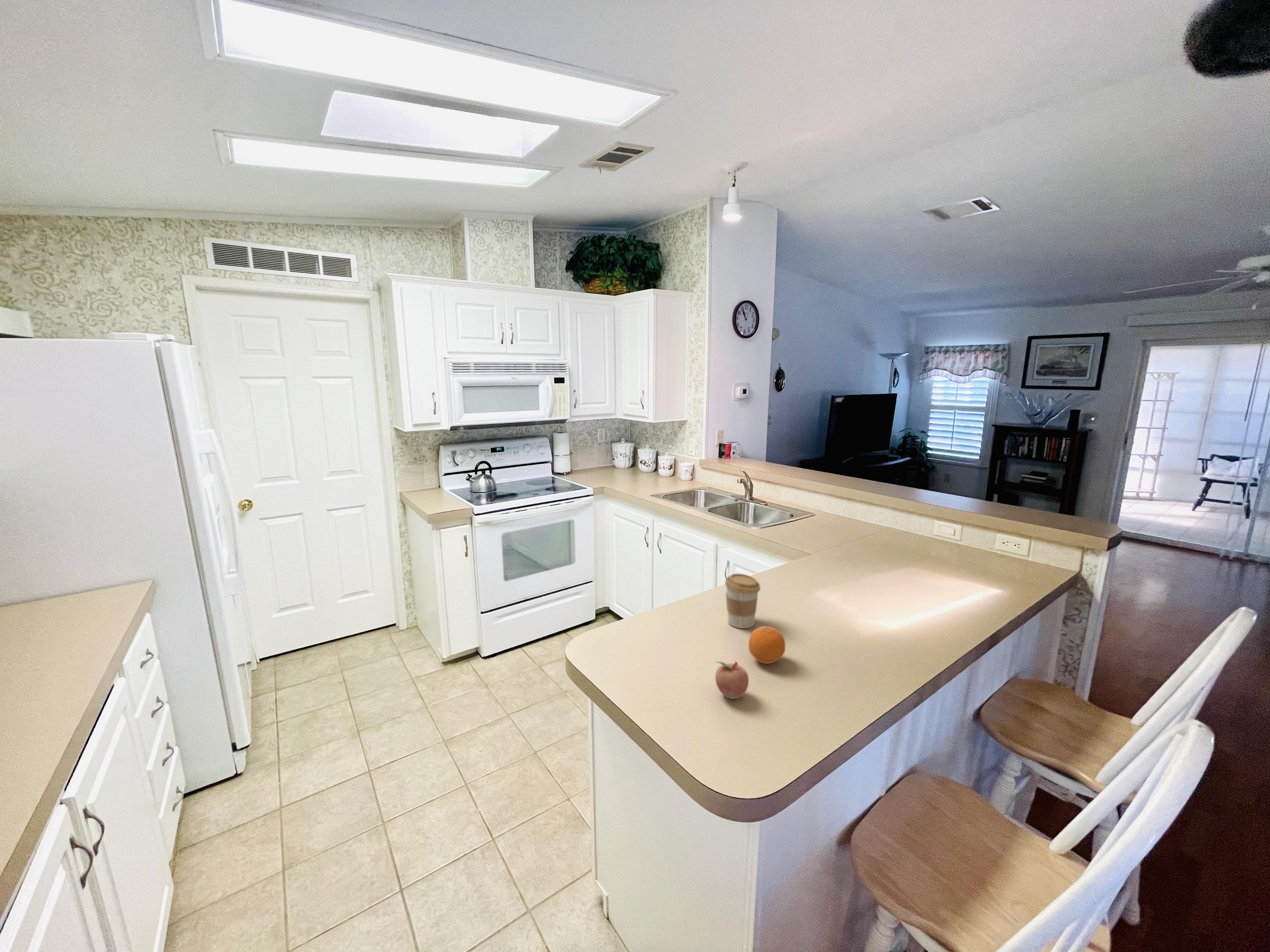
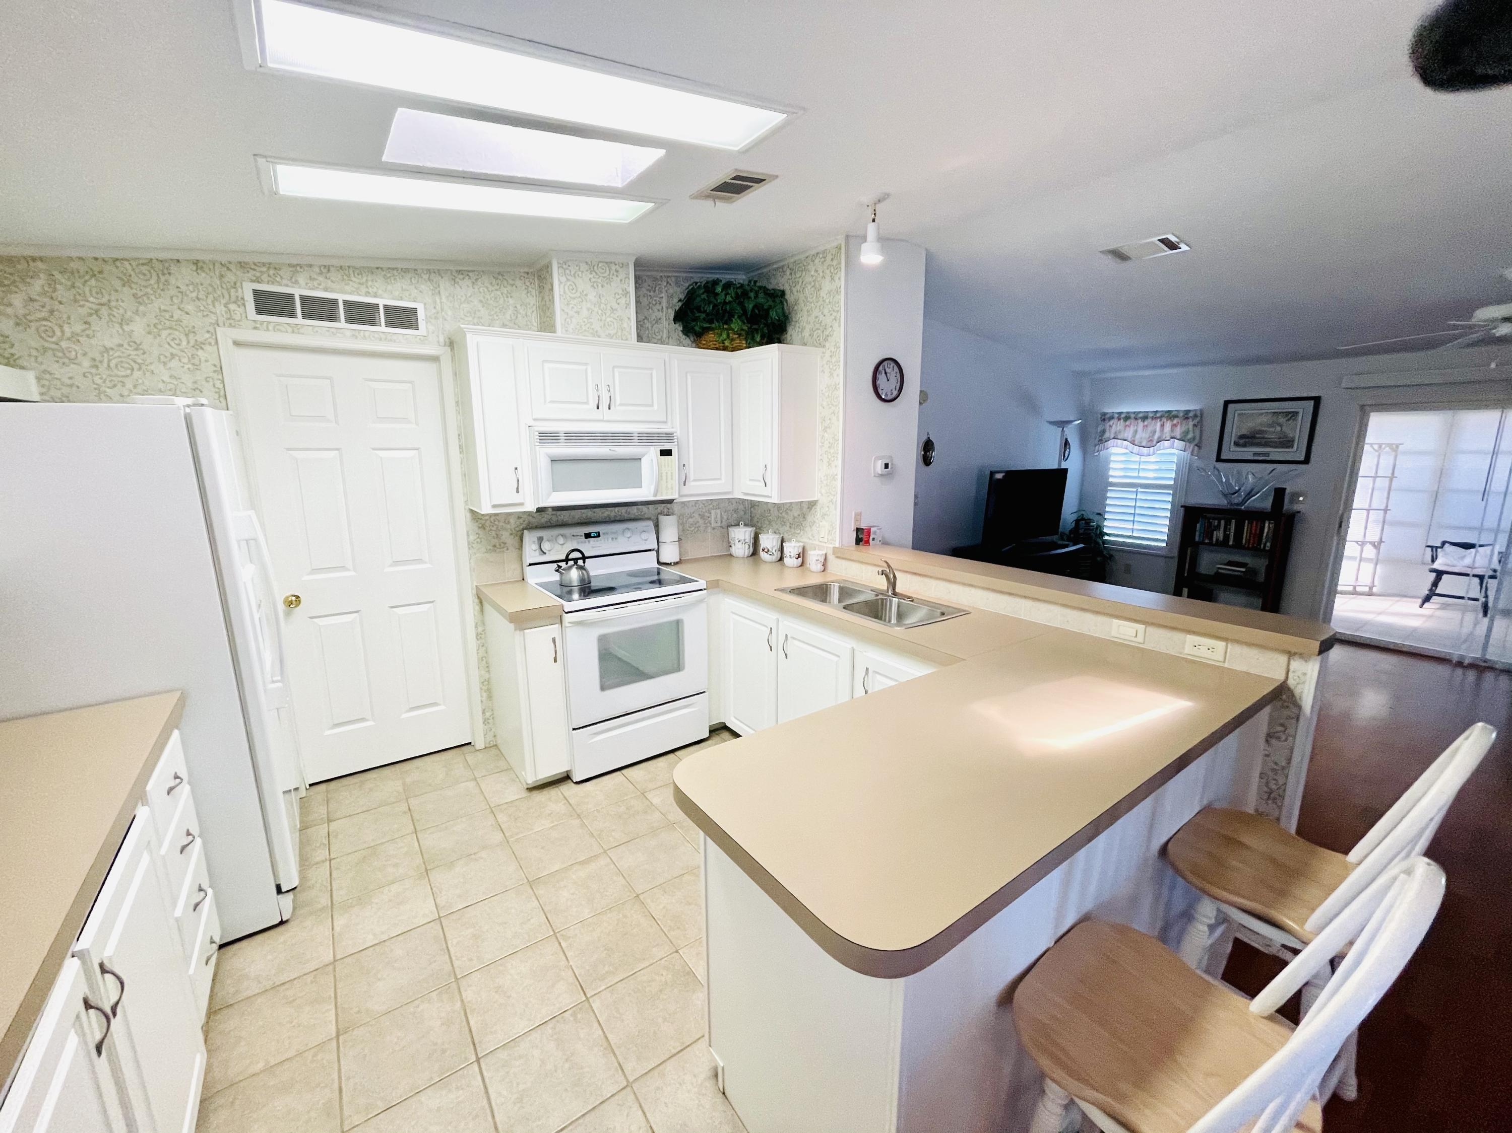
- coffee cup [724,573,761,629]
- fruit [714,661,749,699]
- fruit [748,626,786,664]
